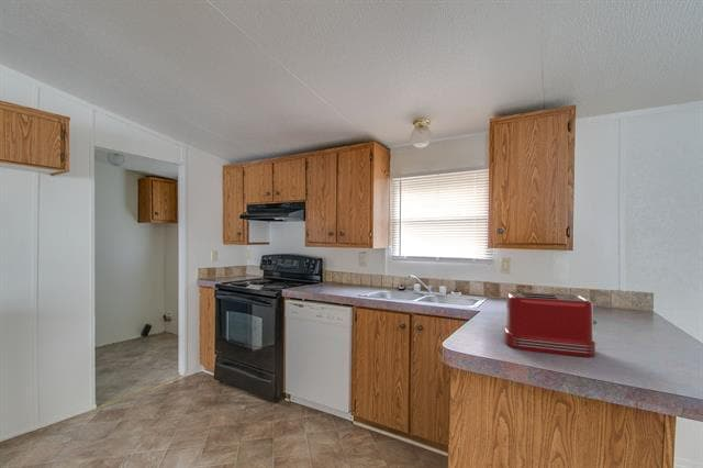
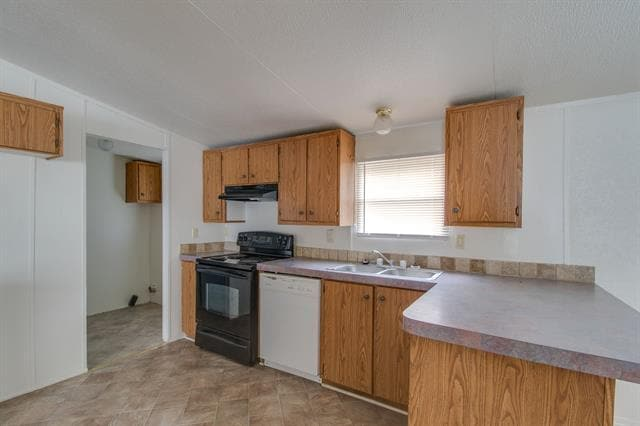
- toaster [503,291,598,358]
